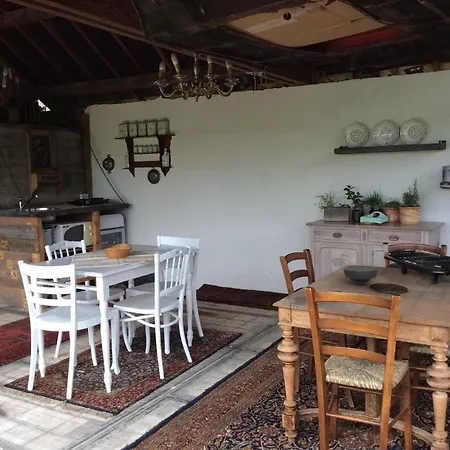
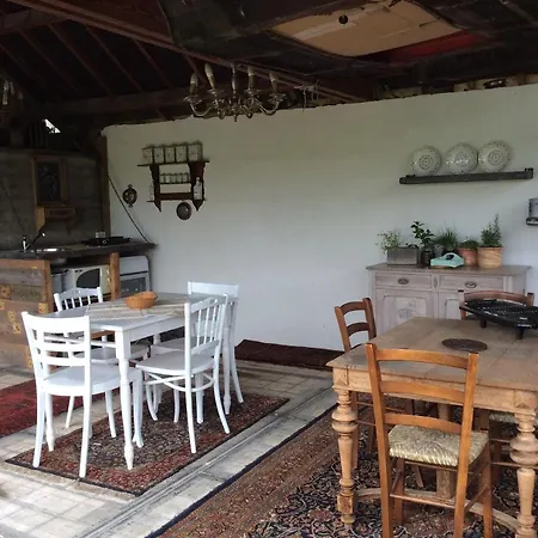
- bowl [342,265,379,285]
